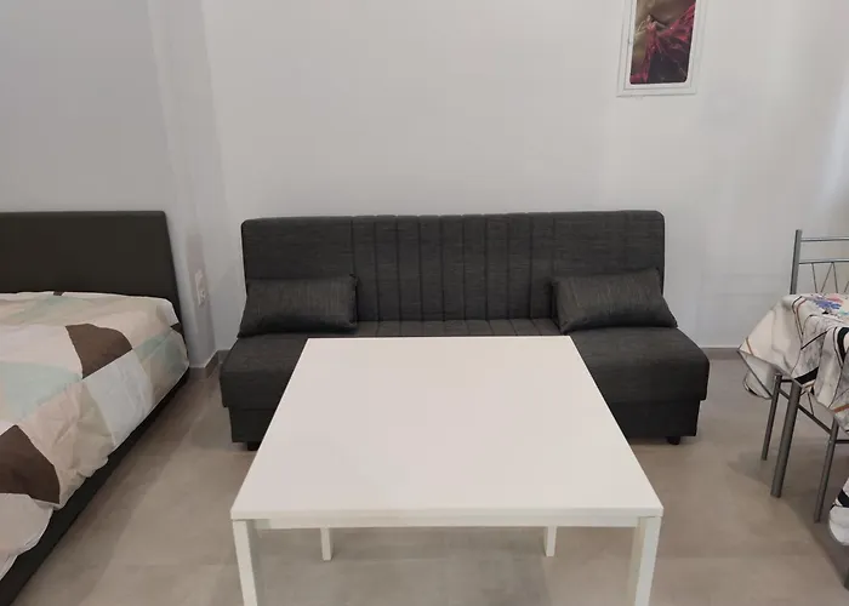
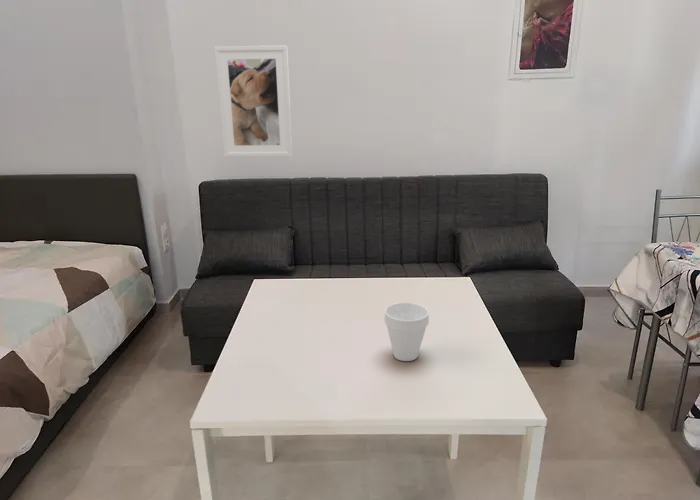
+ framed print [213,44,293,158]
+ cup [383,301,430,362]
